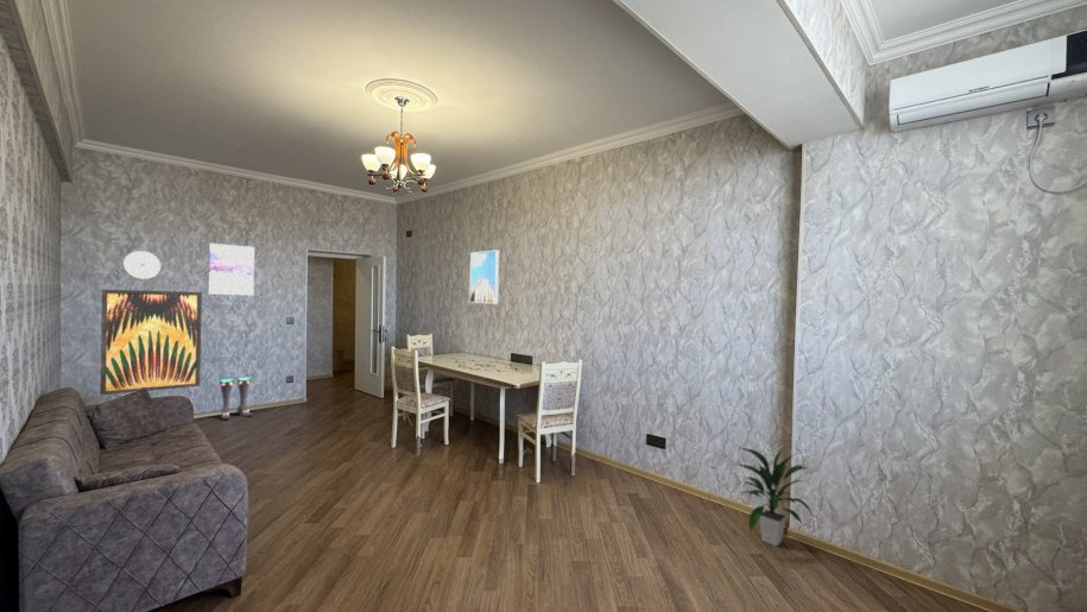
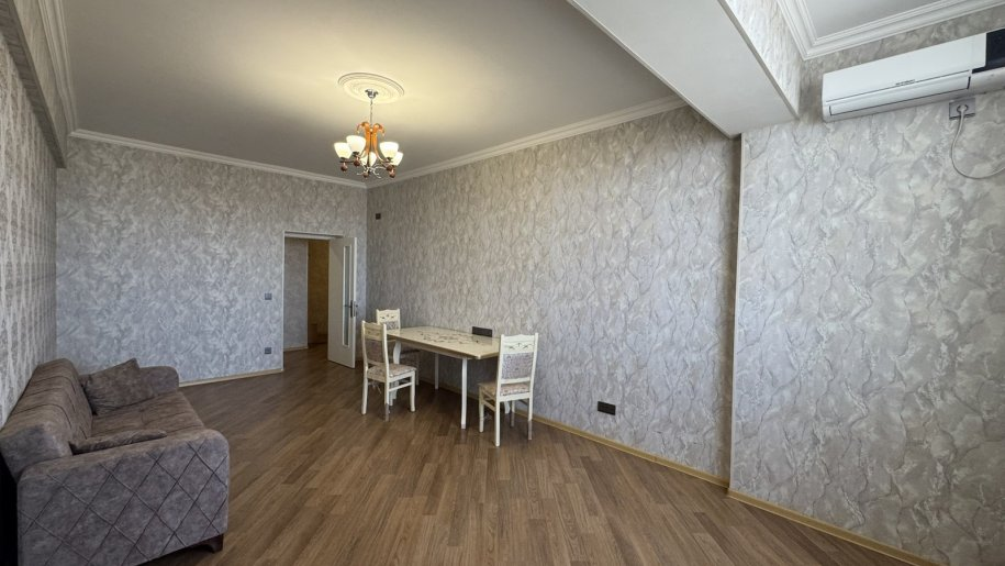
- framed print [468,248,500,304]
- indoor plant [734,446,816,548]
- wall art [99,289,203,396]
- wall art [208,242,255,296]
- boots [217,376,253,421]
- wall clock [122,250,162,280]
